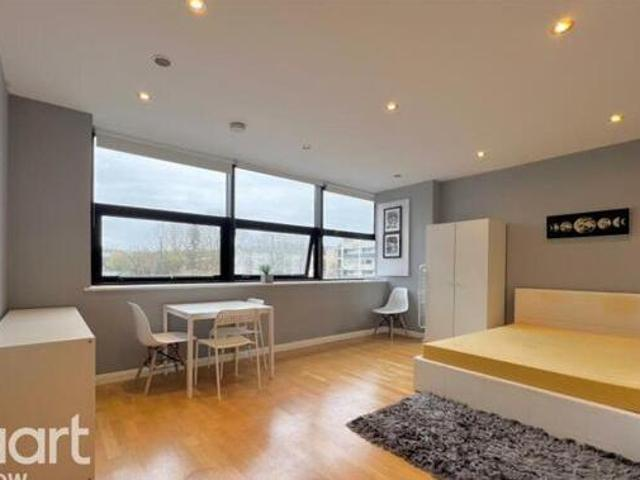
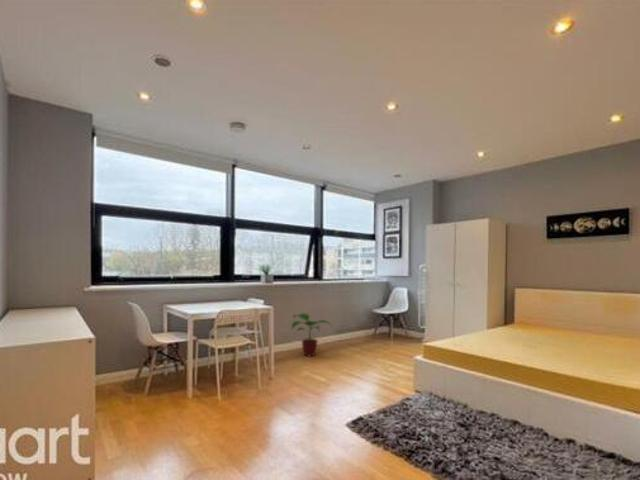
+ potted plant [290,312,333,357]
